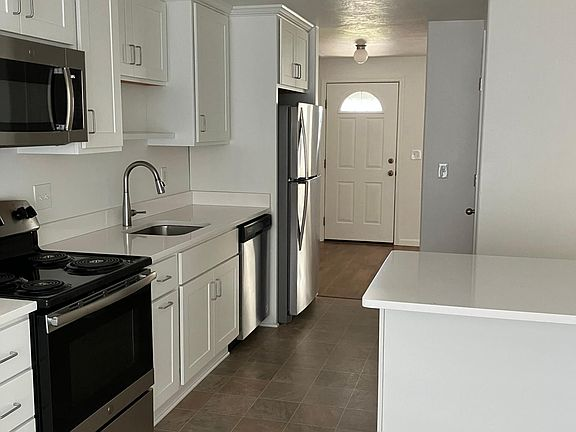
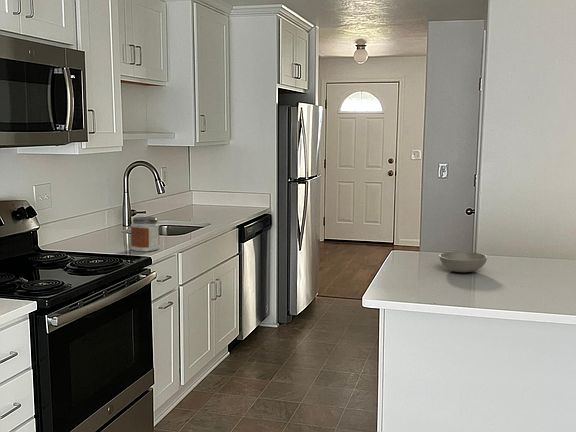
+ jar [130,216,161,253]
+ soup bowl [438,251,488,273]
